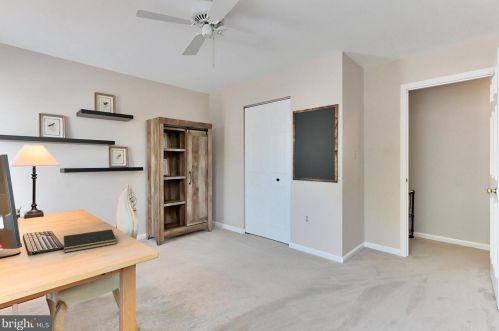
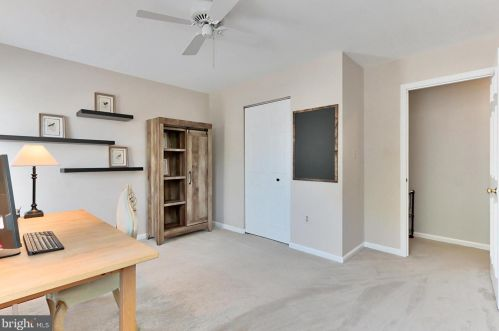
- notepad [62,228,118,254]
